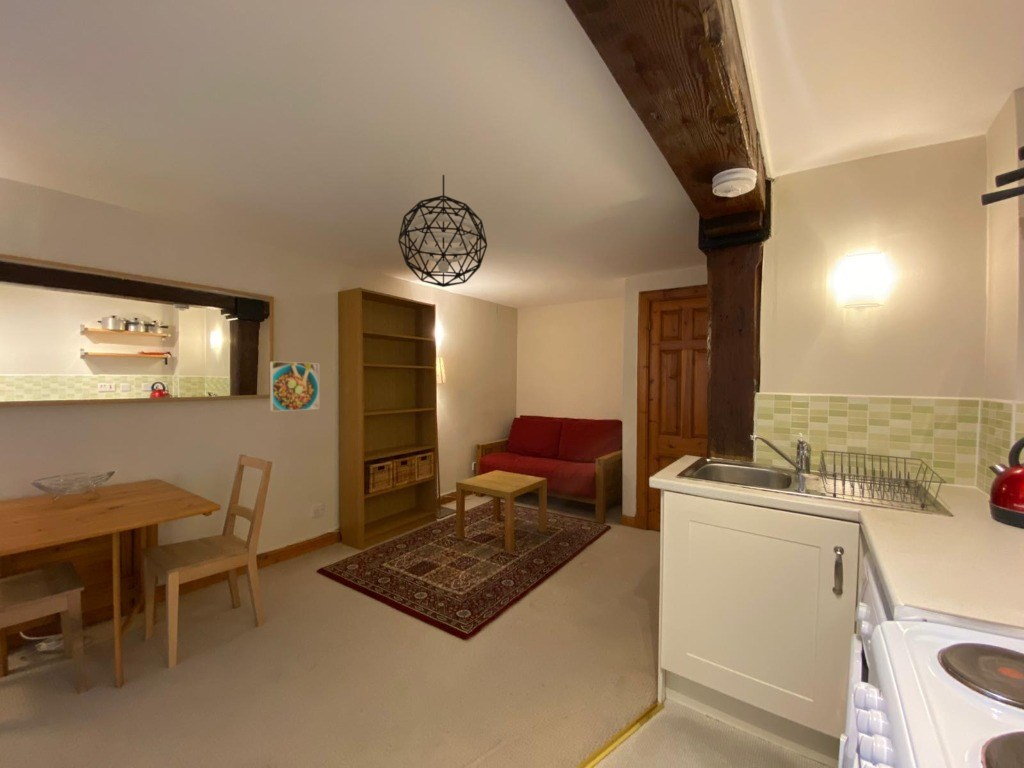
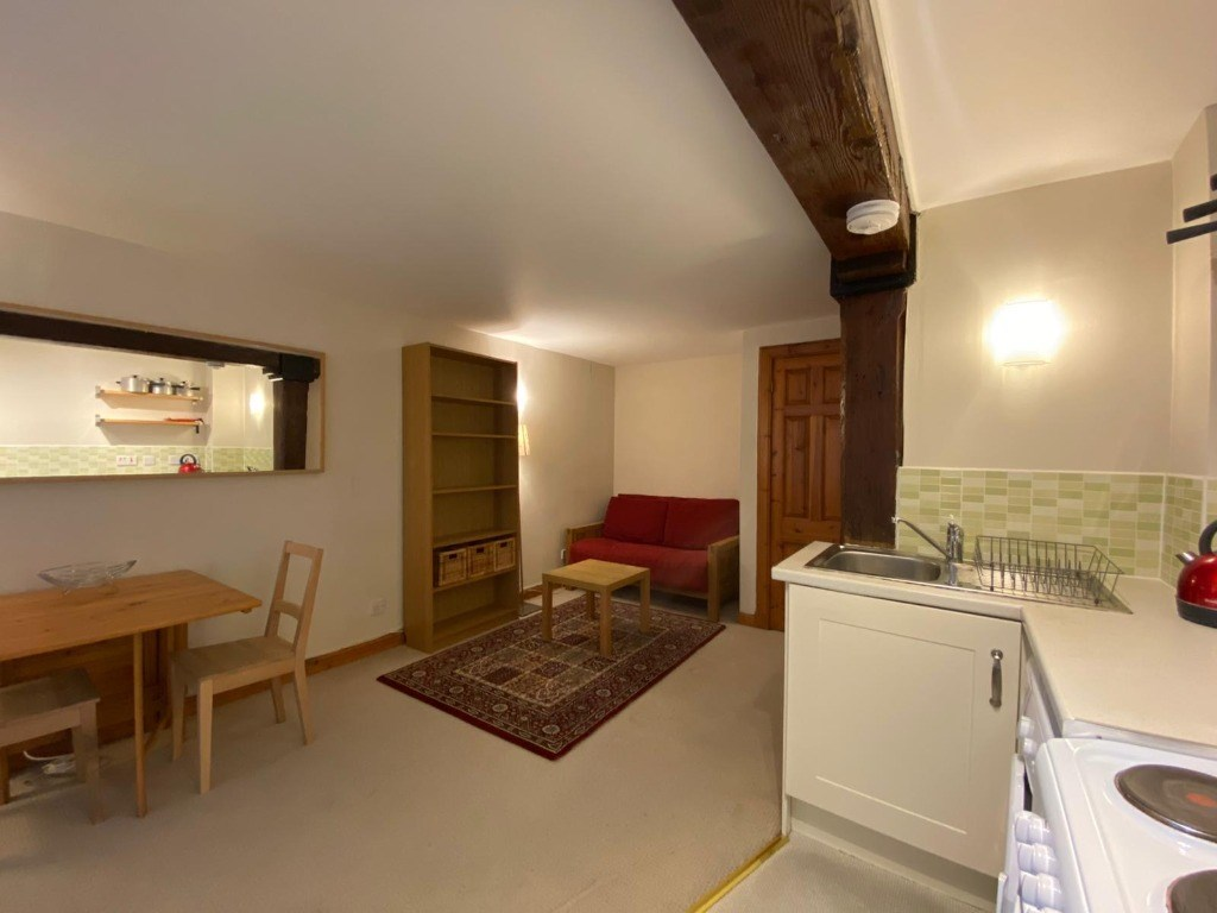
- pendant light [397,174,488,288]
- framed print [269,361,320,413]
